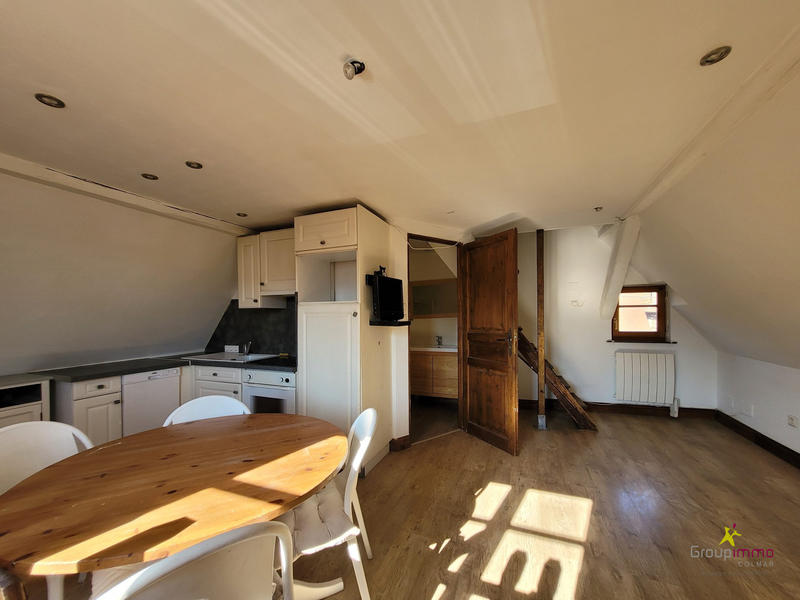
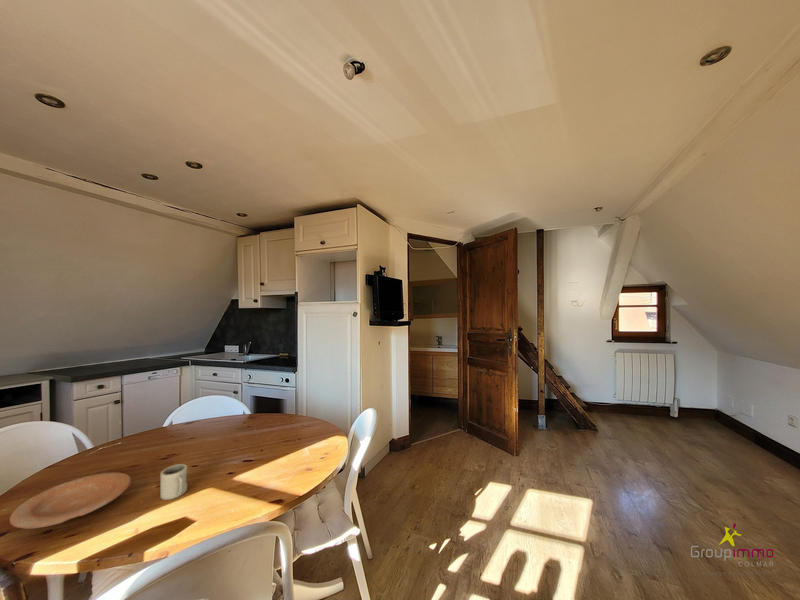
+ plate [9,471,132,530]
+ cup [159,463,188,501]
